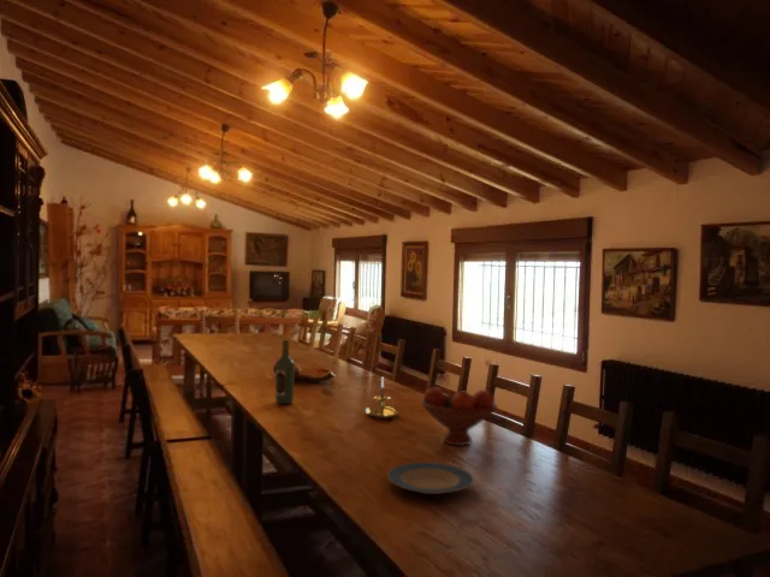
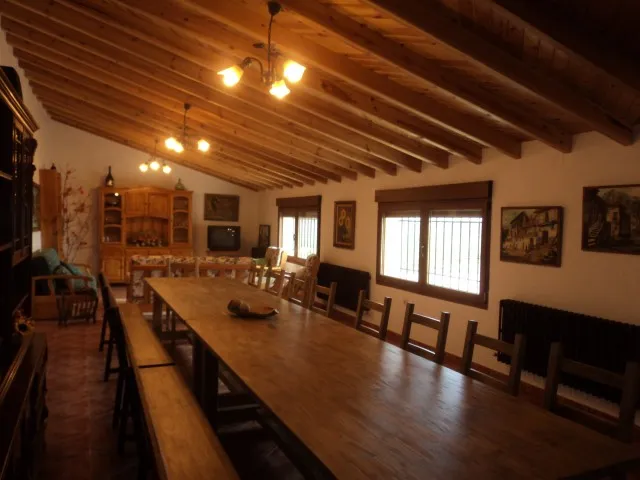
- plate [386,462,475,495]
- wine bottle [274,339,296,405]
- fruit bowl [420,386,498,447]
- candle holder [365,377,399,420]
